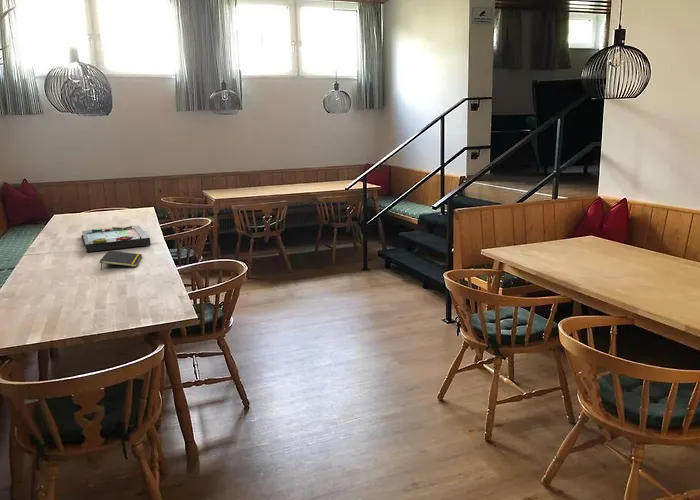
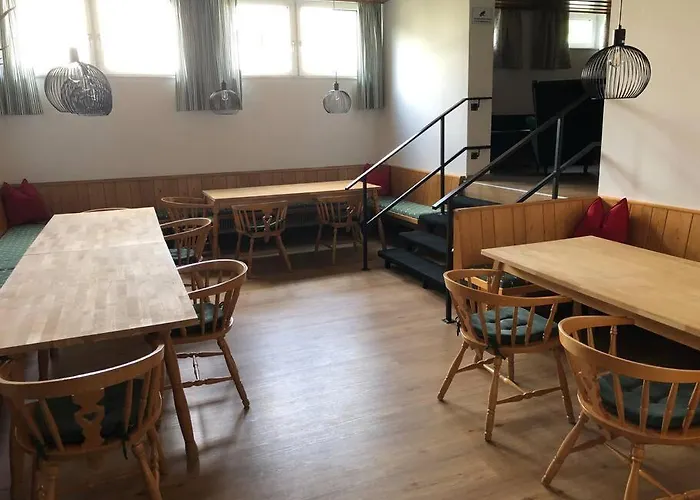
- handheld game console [80,225,152,253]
- notepad [99,250,143,271]
